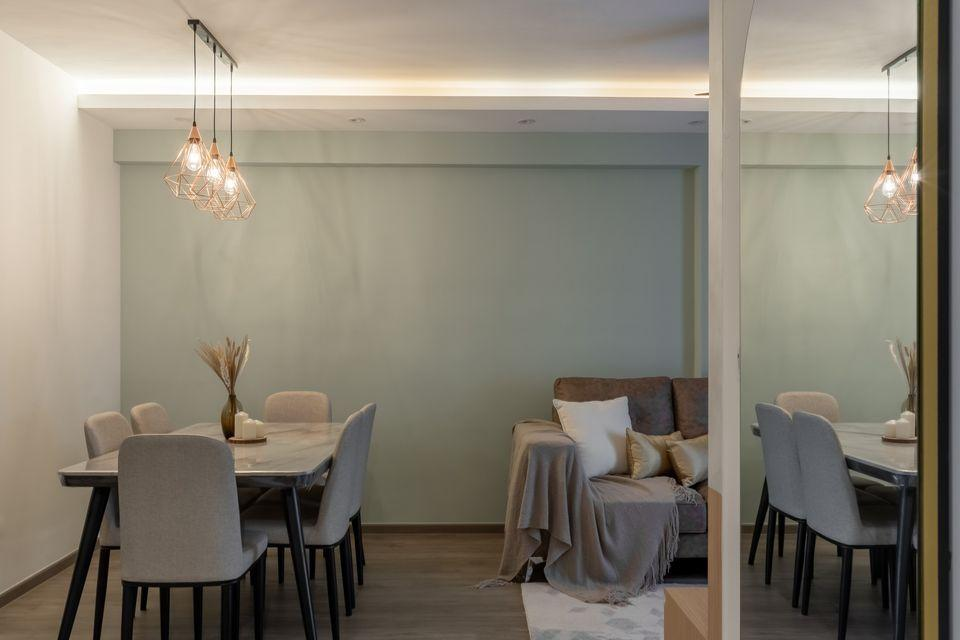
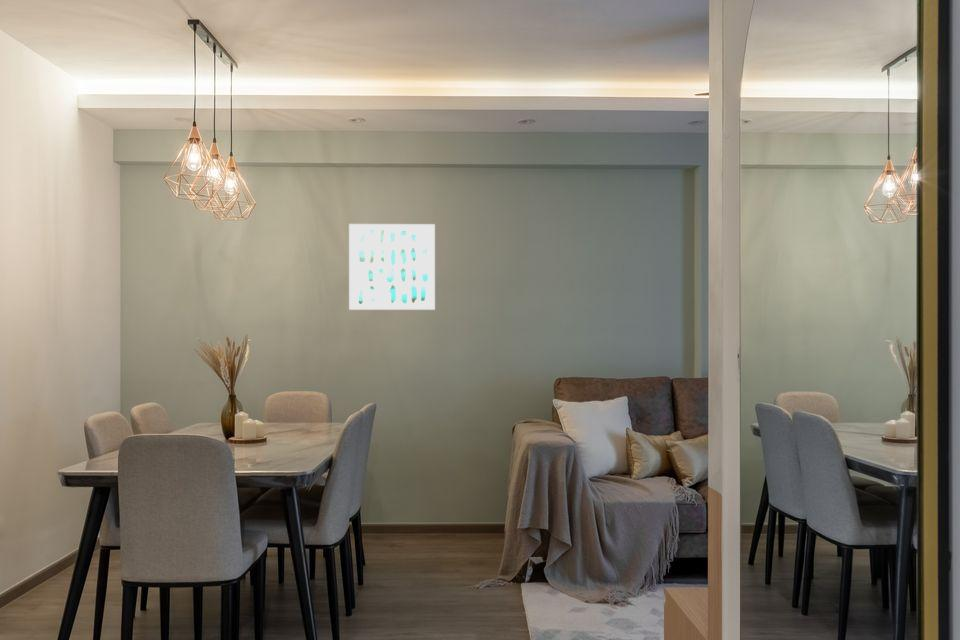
+ wall art [348,223,436,311]
